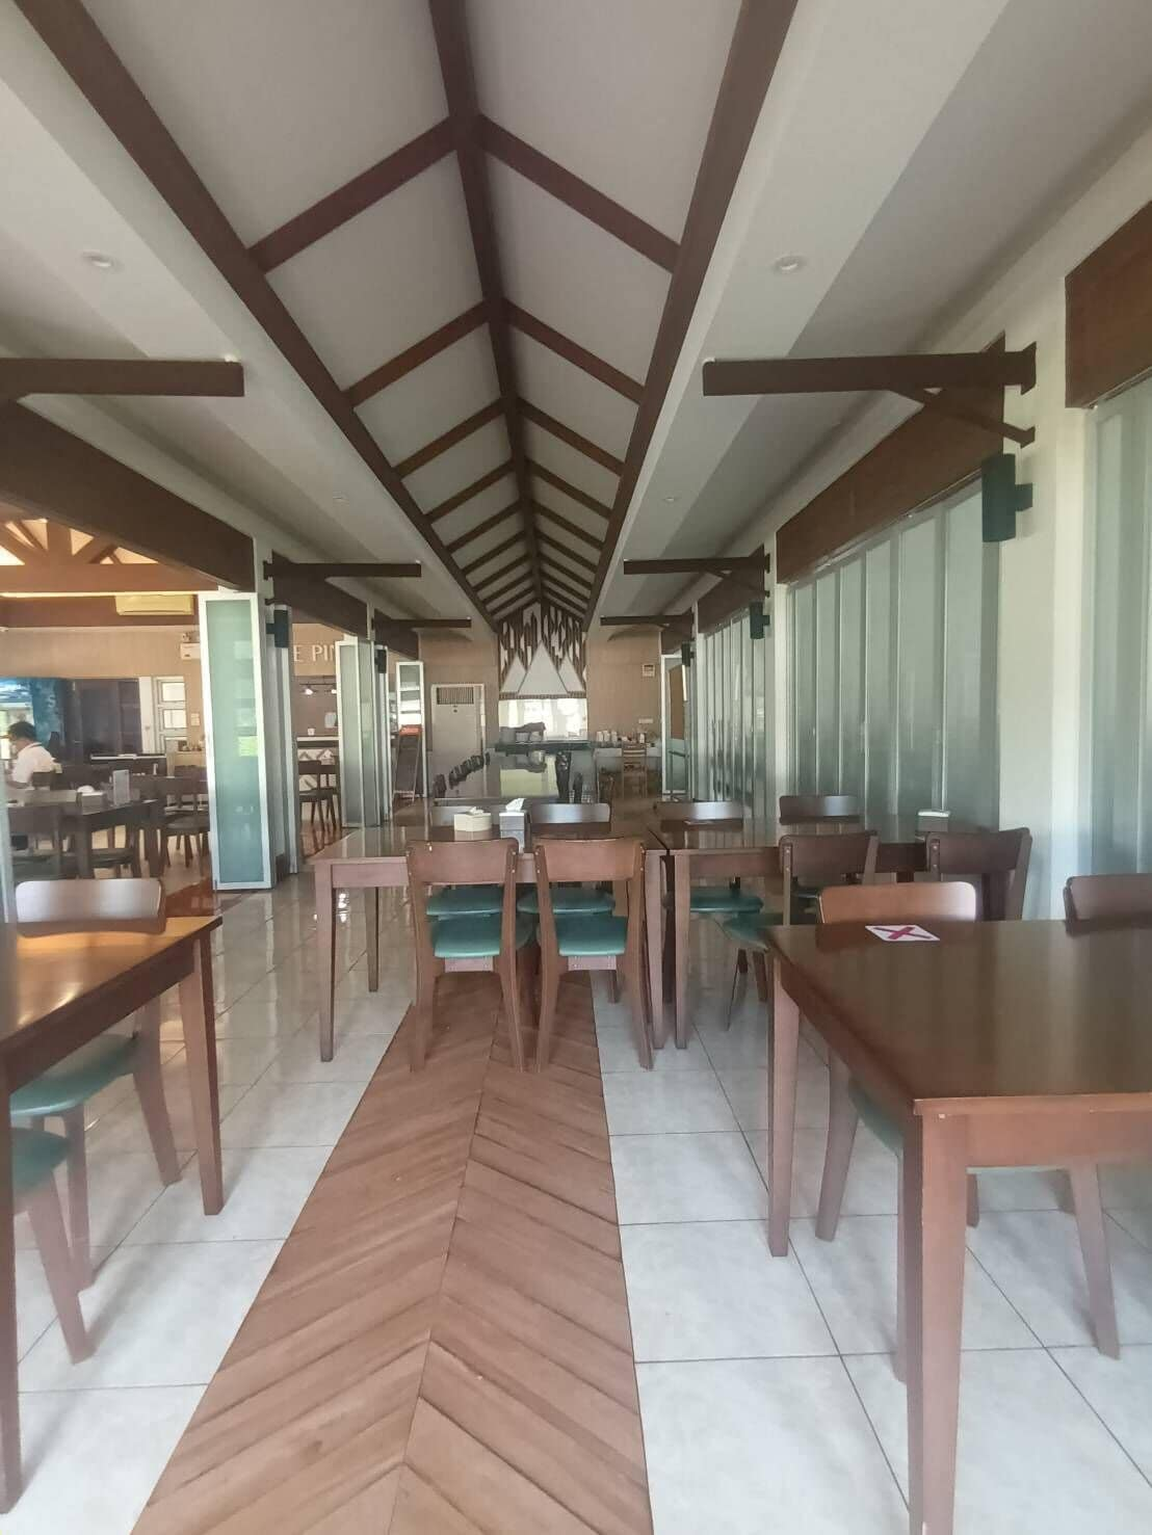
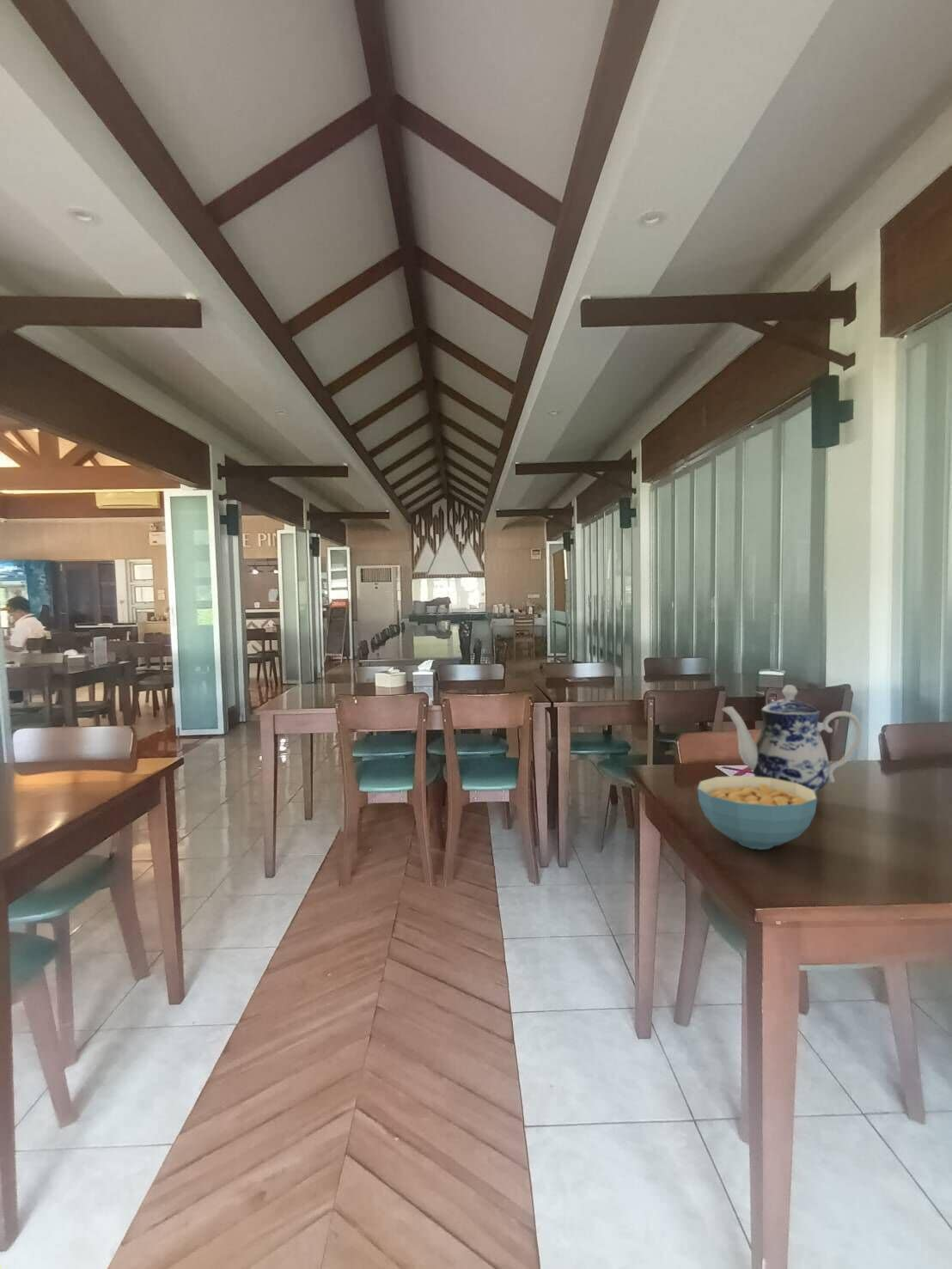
+ teapot [722,684,863,793]
+ cereal bowl [697,775,818,851]
